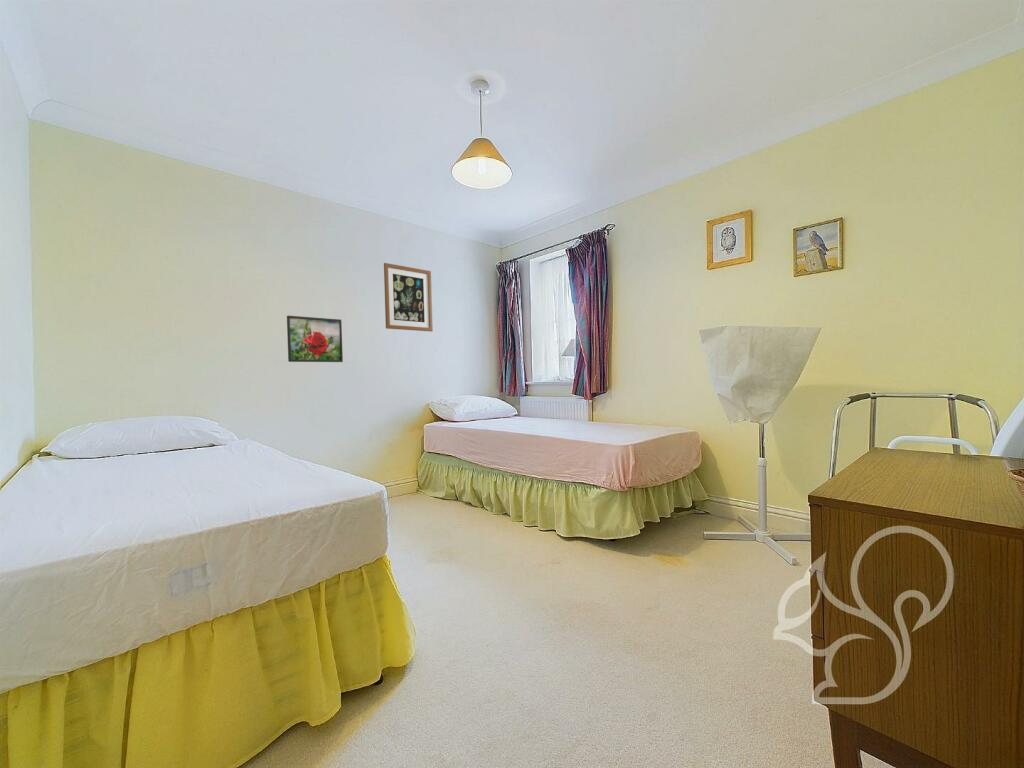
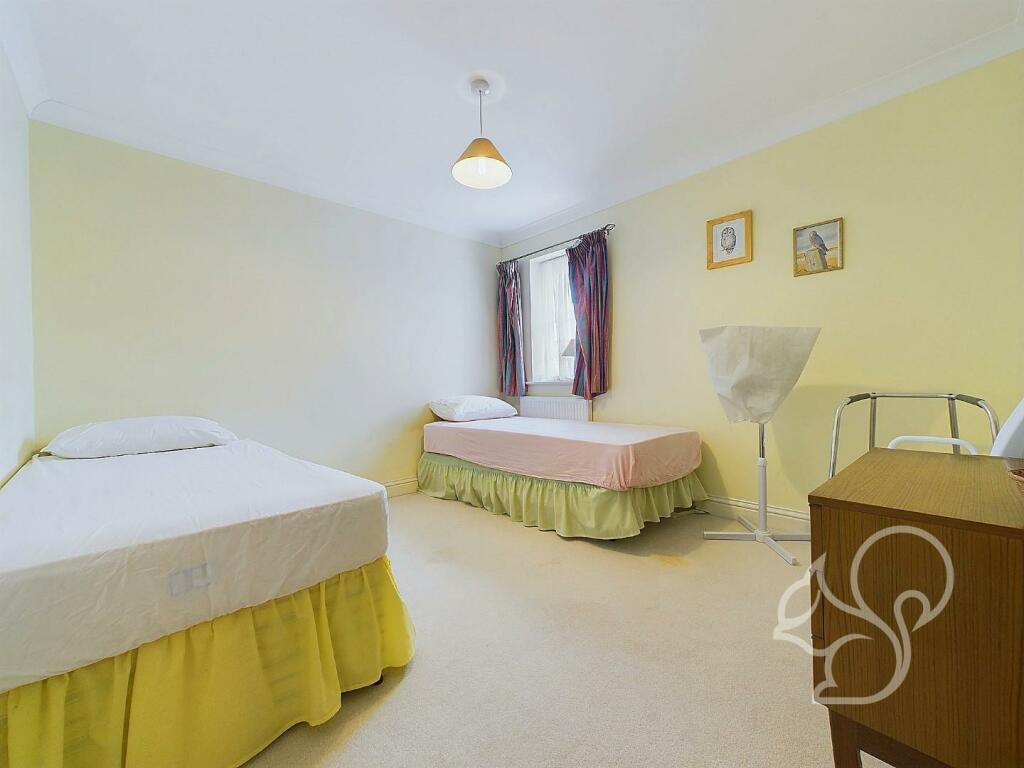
- wall art [383,262,434,333]
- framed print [286,315,344,363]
